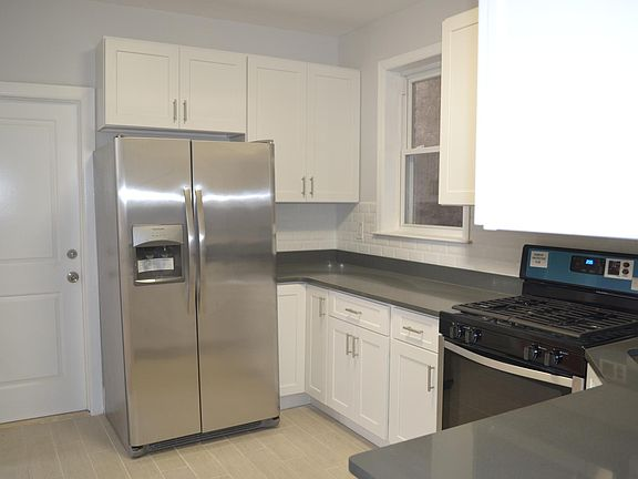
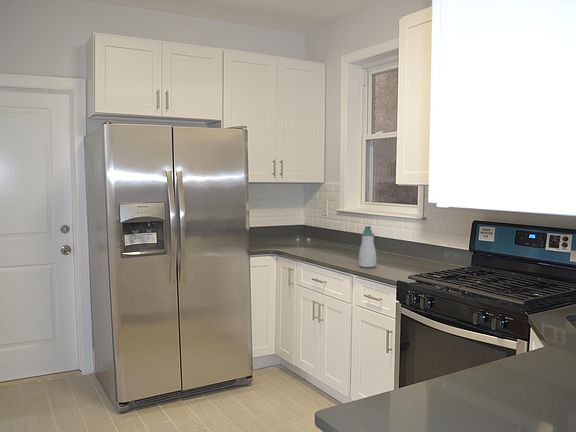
+ soap bottle [358,225,377,268]
